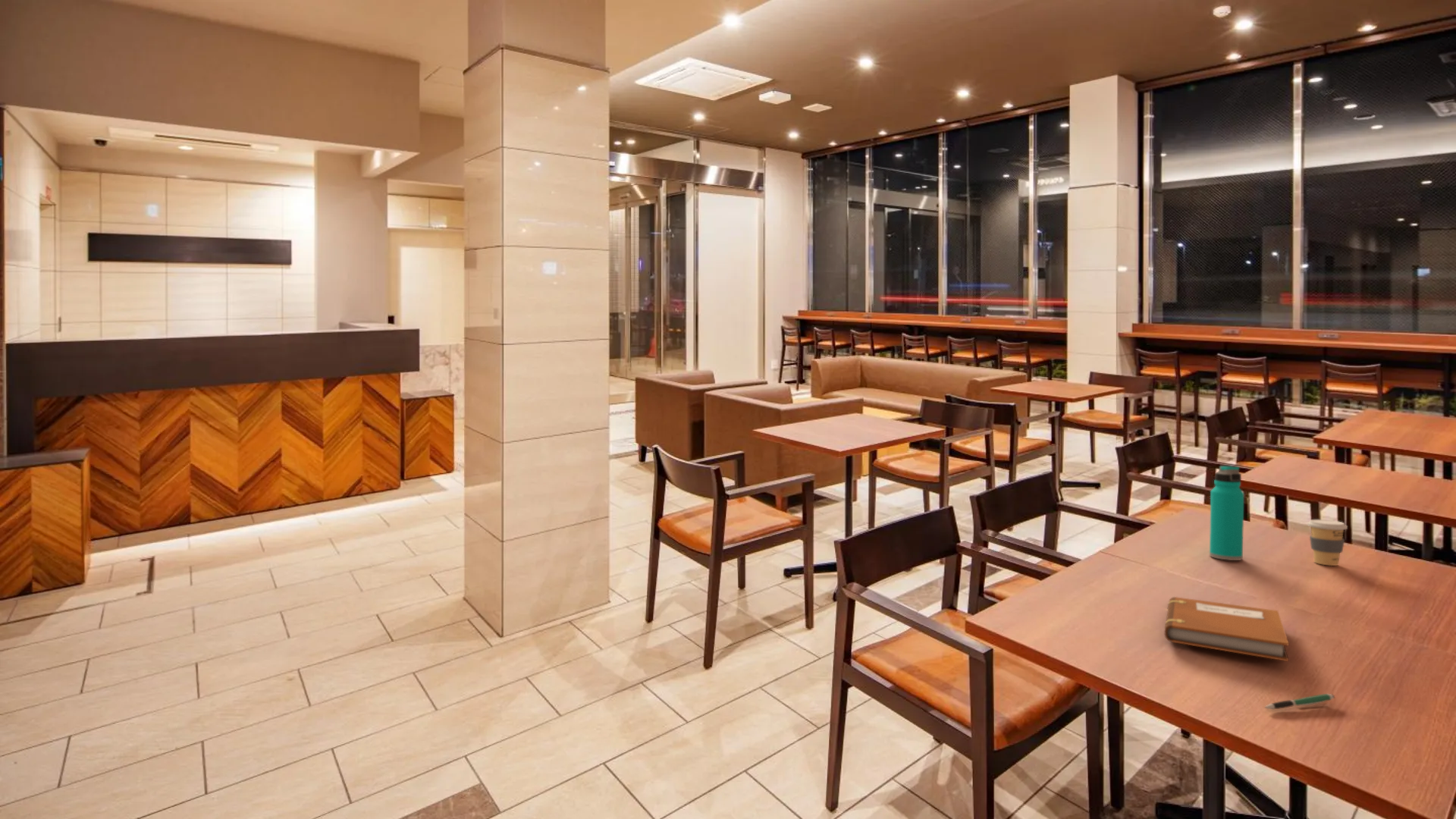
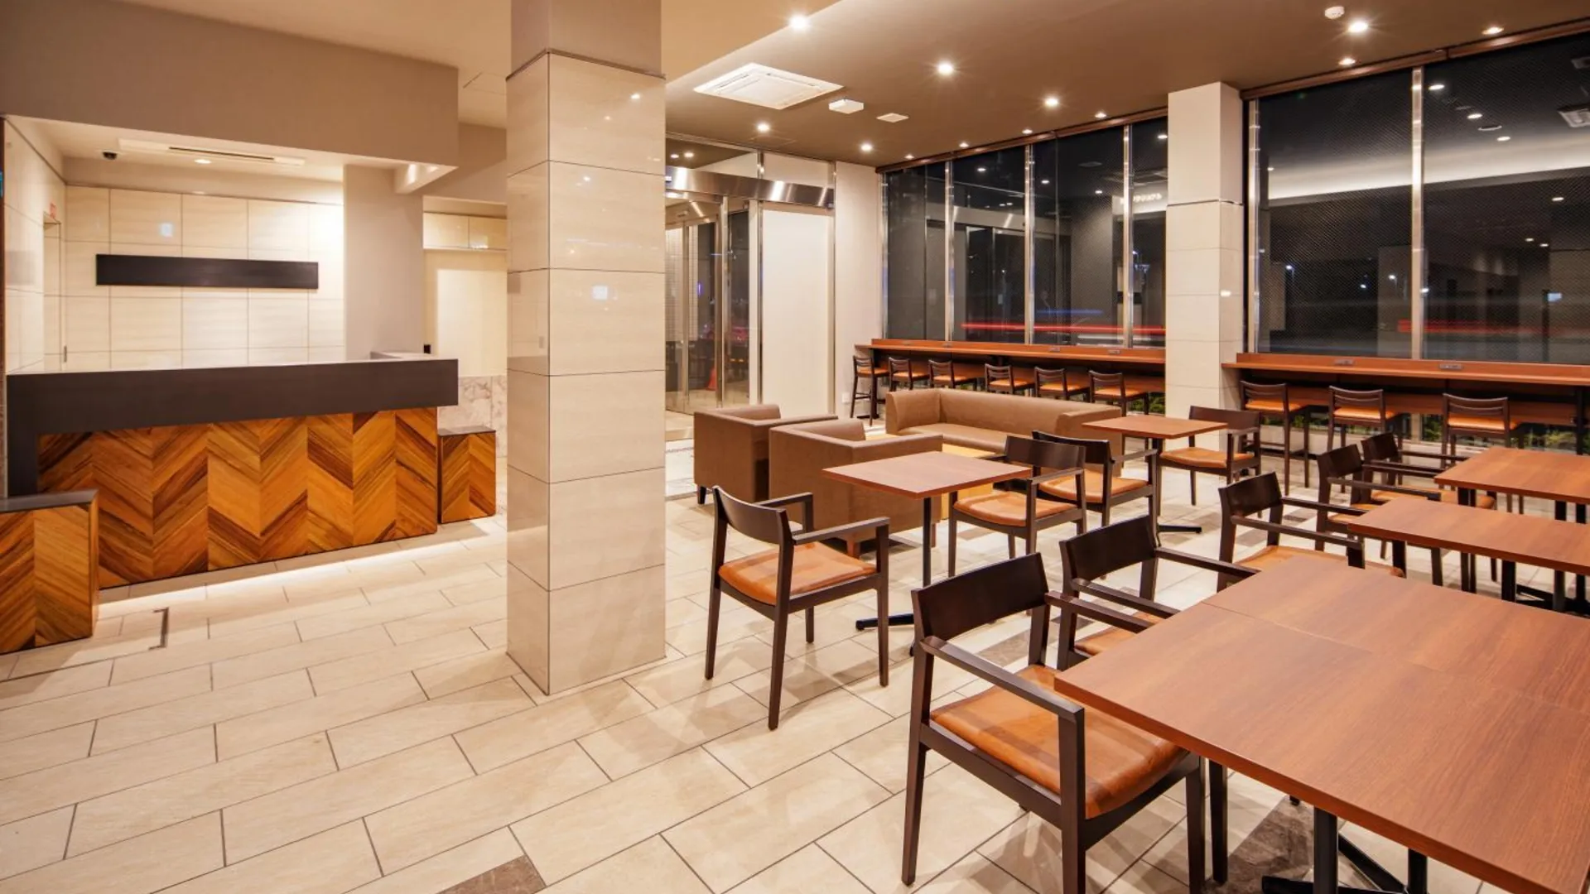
- coffee cup [1307,519,1348,566]
- notebook [1164,596,1289,662]
- water bottle [1209,465,1244,561]
- pen [1264,693,1335,710]
